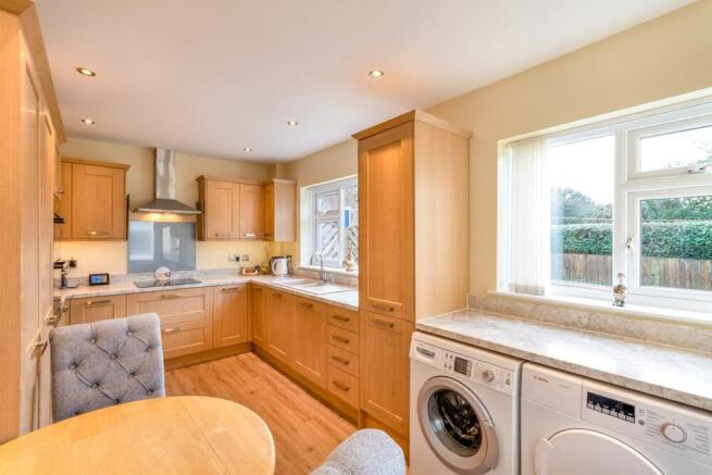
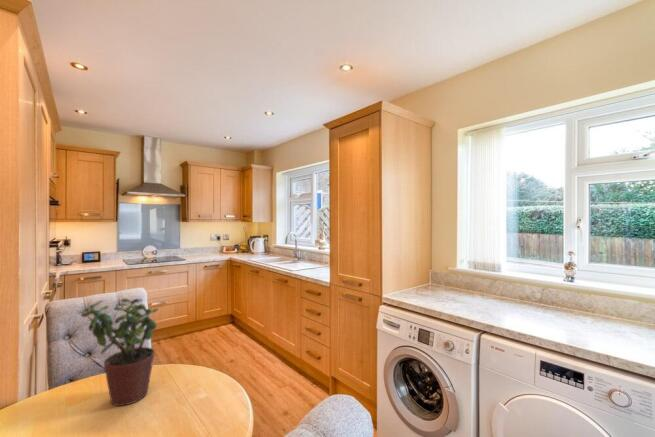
+ potted plant [80,298,159,407]
